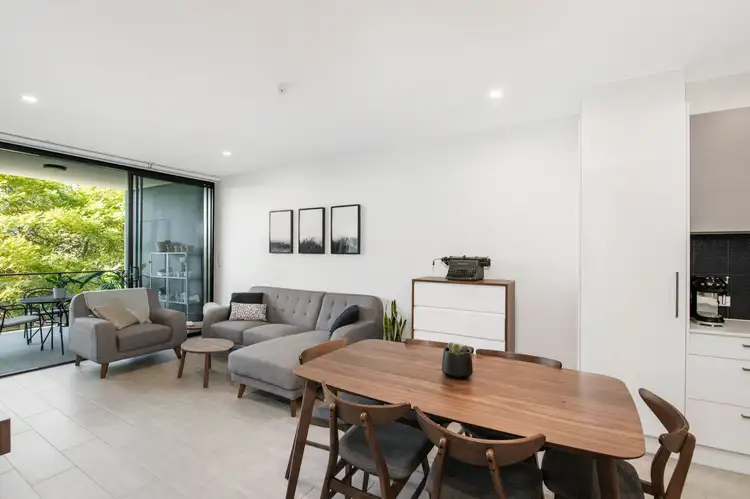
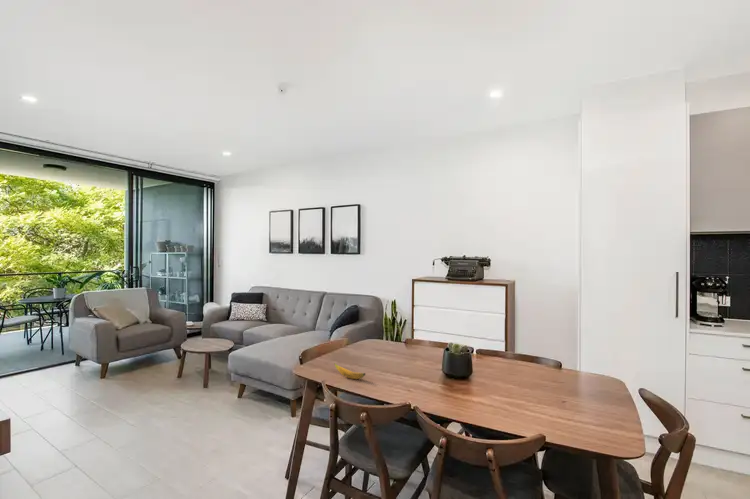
+ banana [333,362,366,380]
